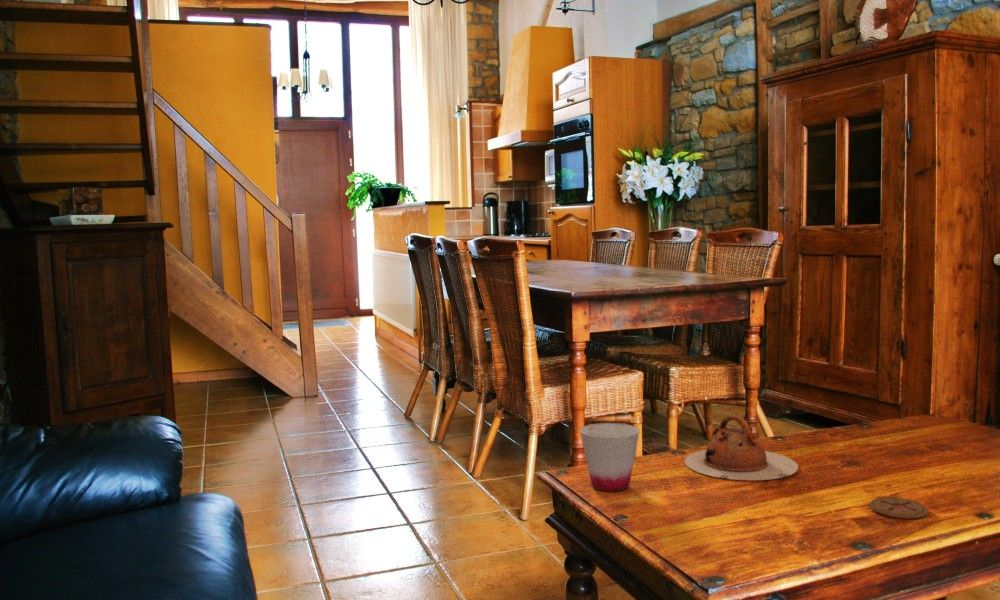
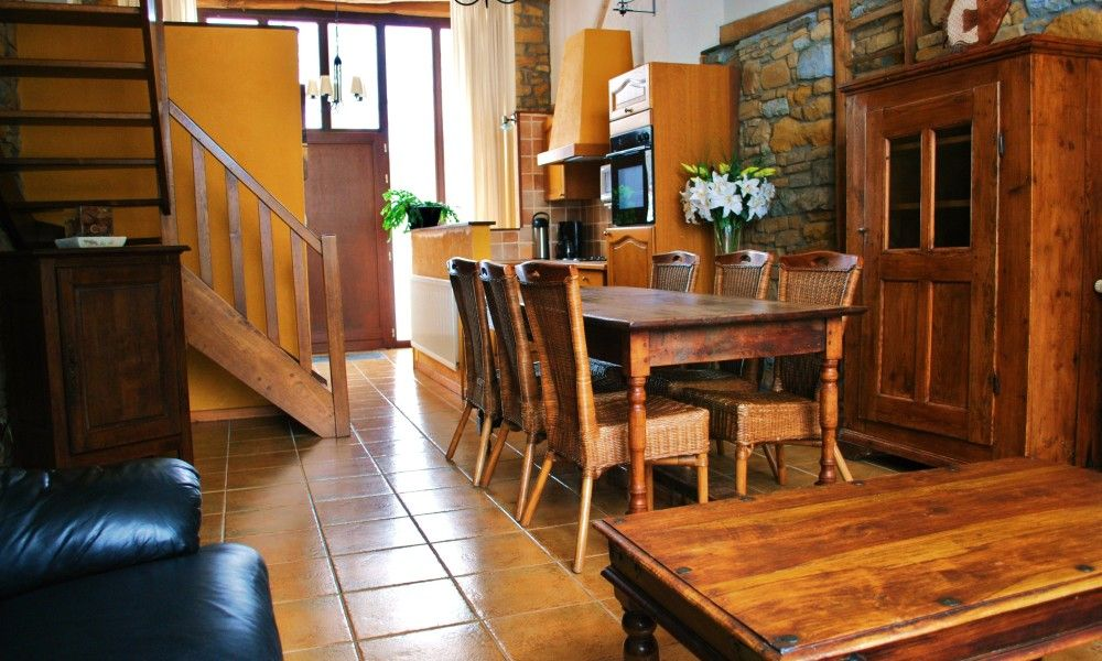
- teapot [683,414,800,481]
- cup [579,422,641,492]
- coaster [869,496,929,519]
